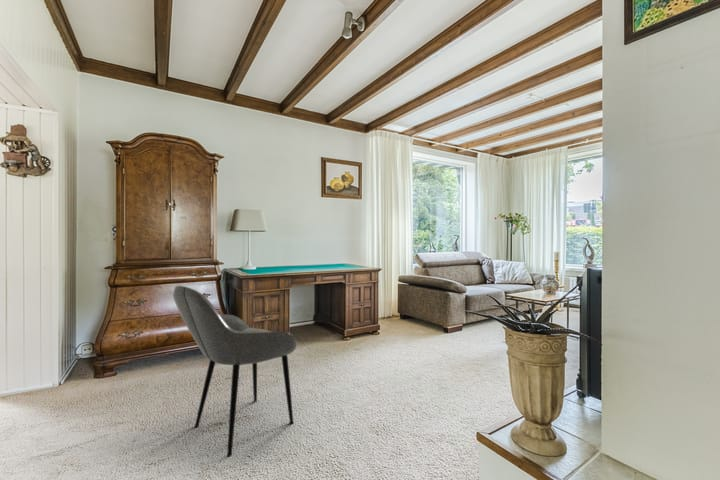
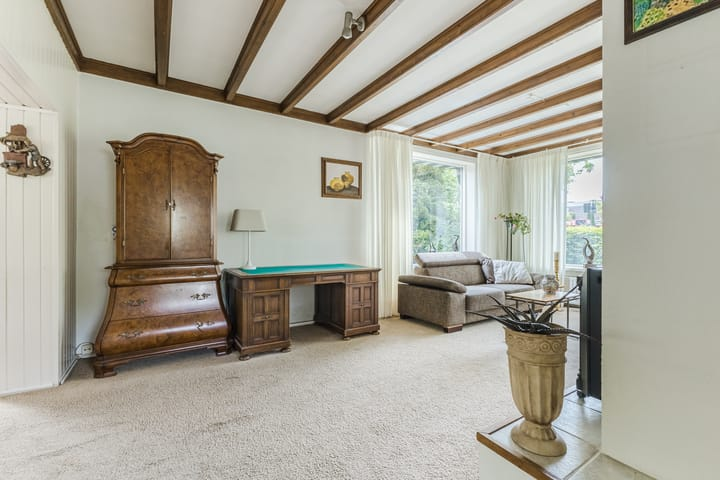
- armchair [172,285,298,458]
